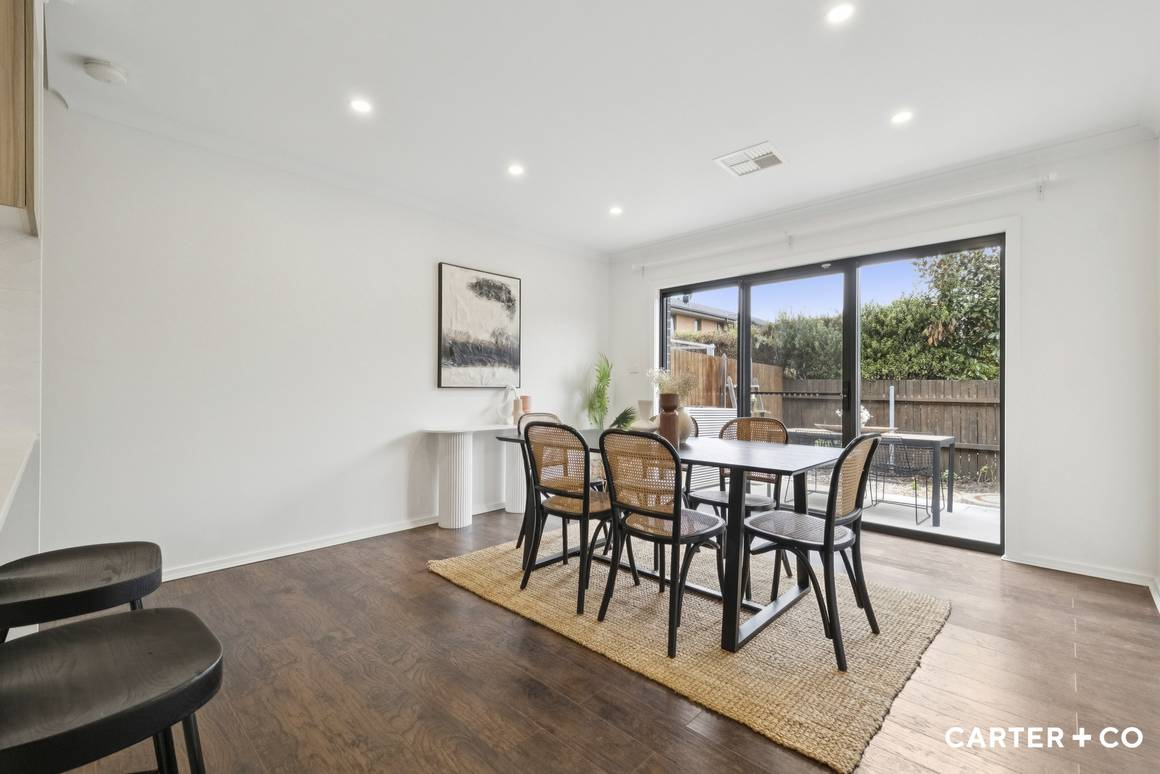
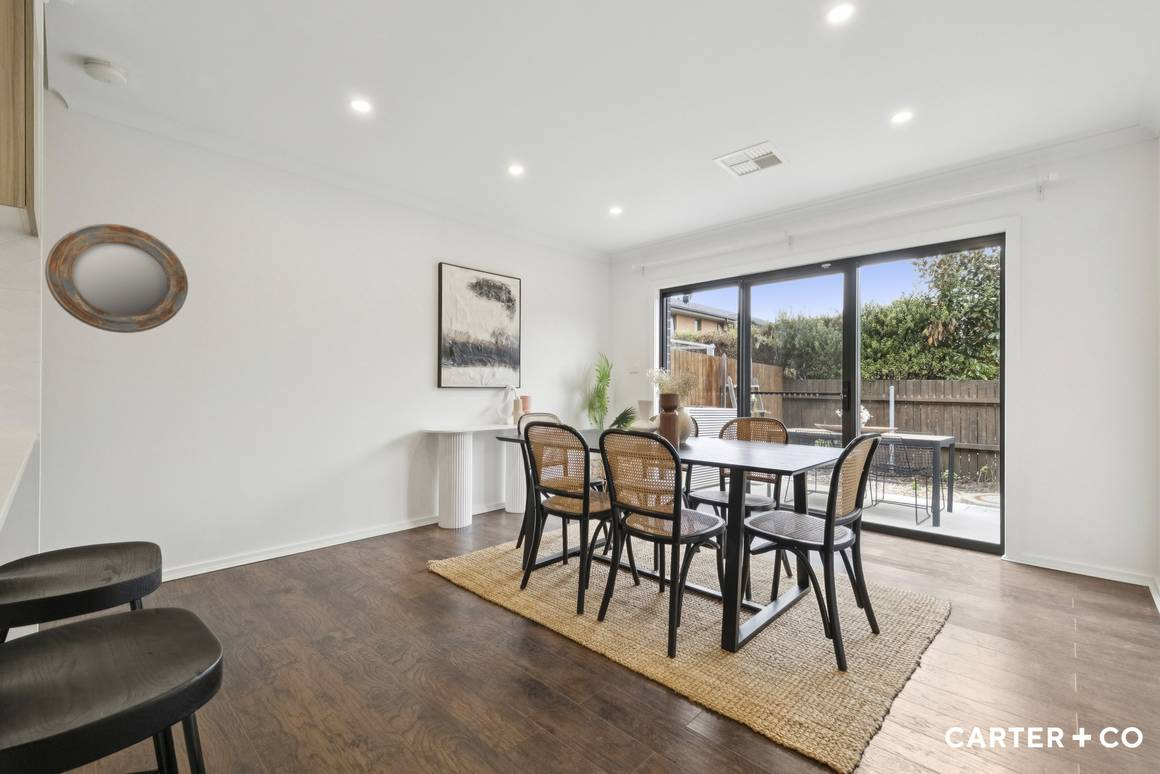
+ home mirror [44,223,189,334]
